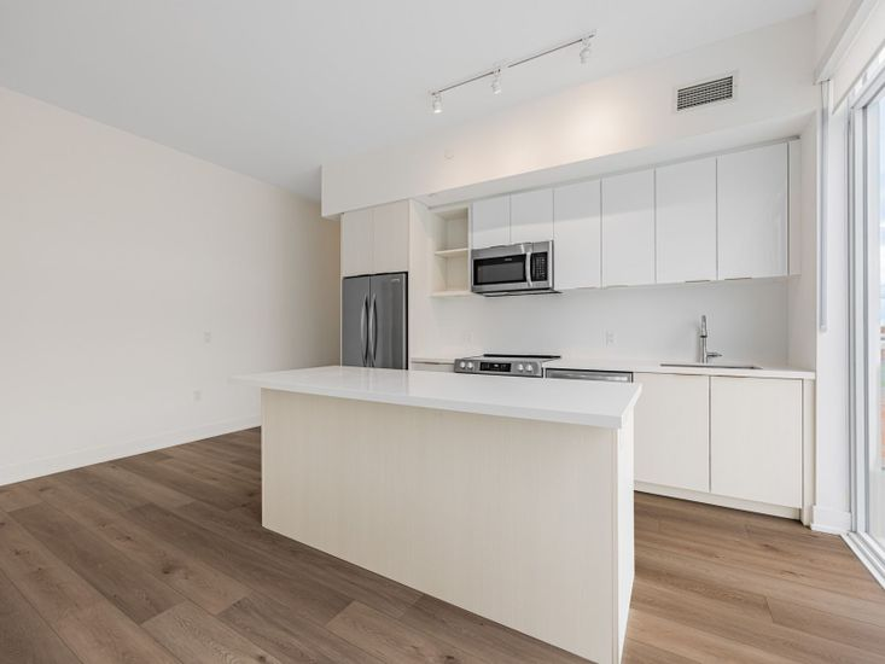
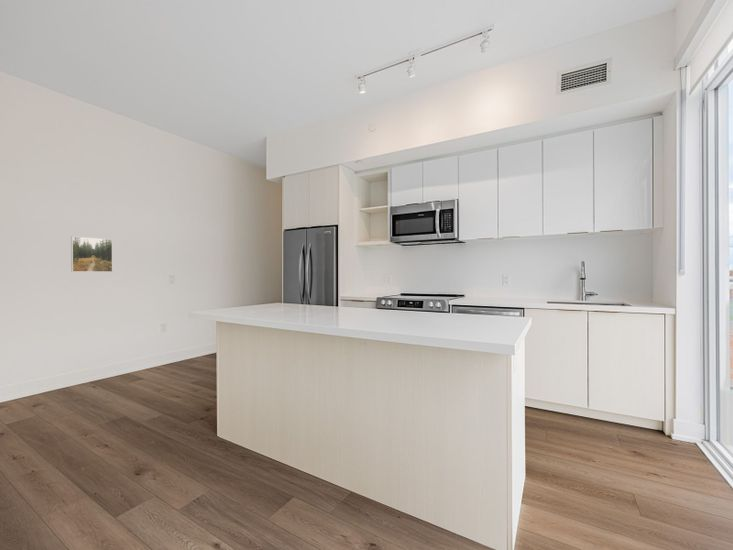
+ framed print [70,235,113,273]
